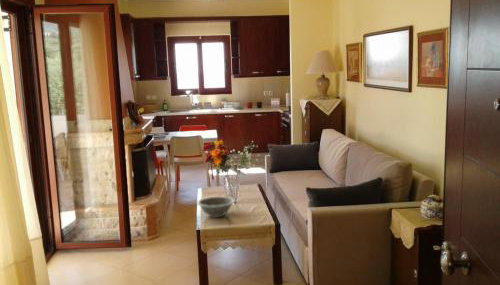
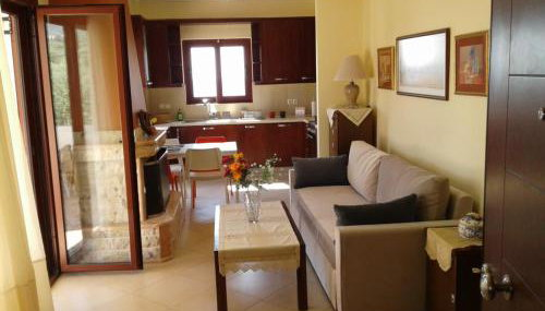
- decorative bowl [196,195,236,219]
